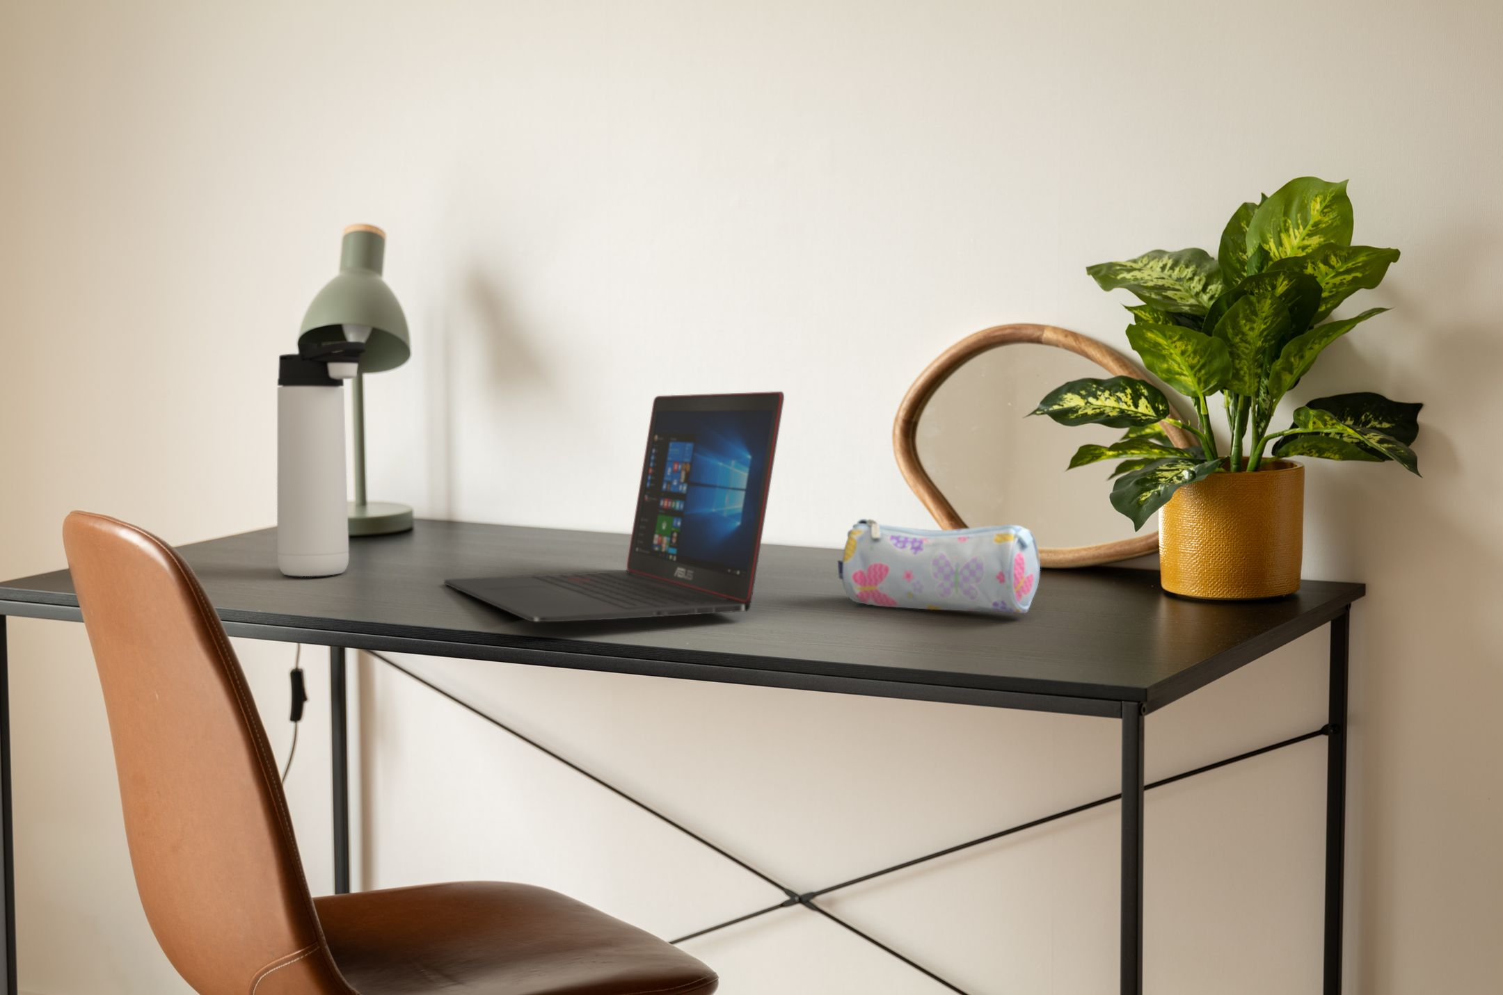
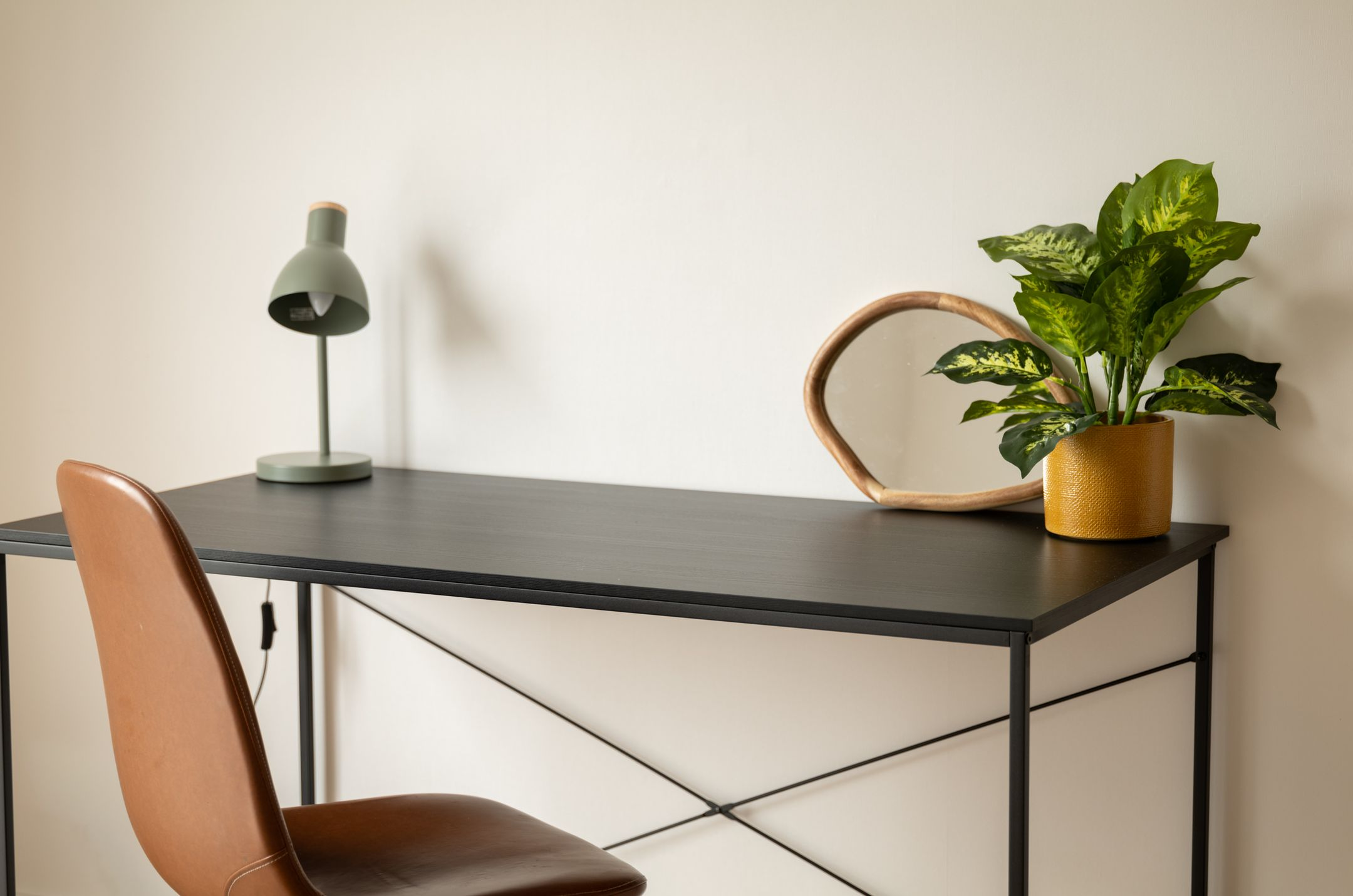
- pencil case [838,517,1041,614]
- laptop [444,391,785,622]
- thermos bottle [277,341,367,577]
